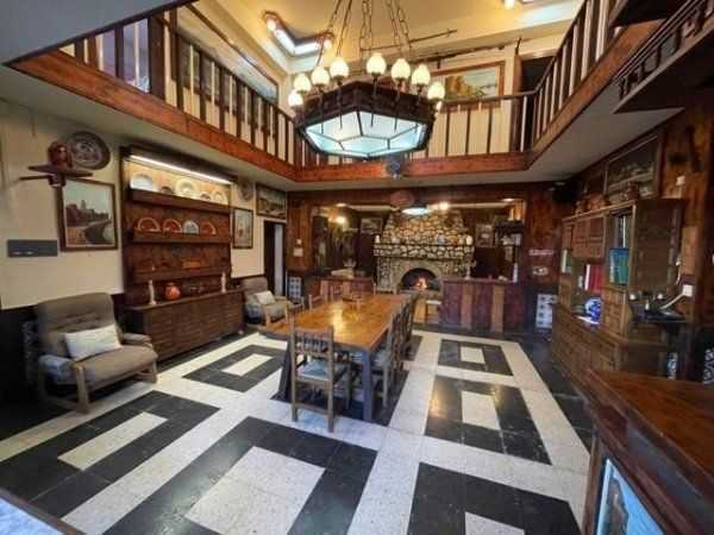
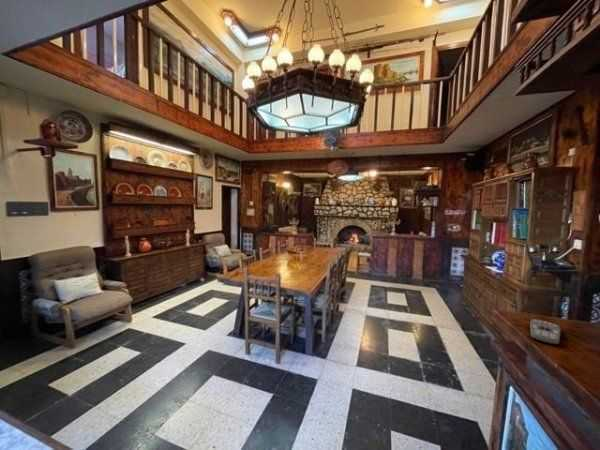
+ remote control [529,318,562,346]
